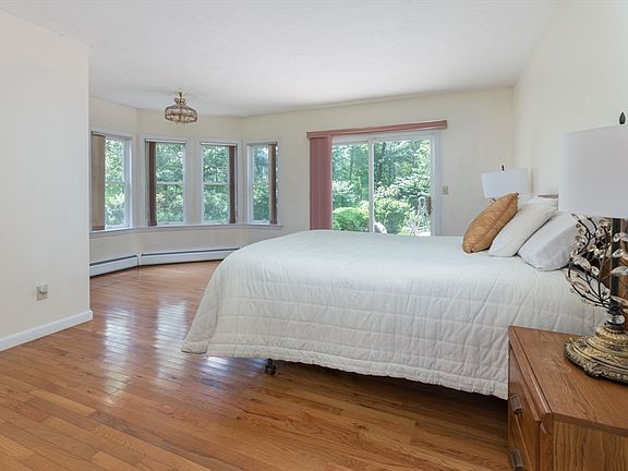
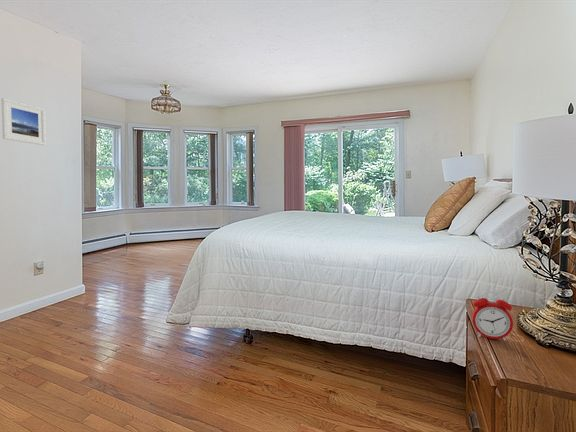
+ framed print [0,97,47,146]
+ alarm clock [471,290,514,342]
